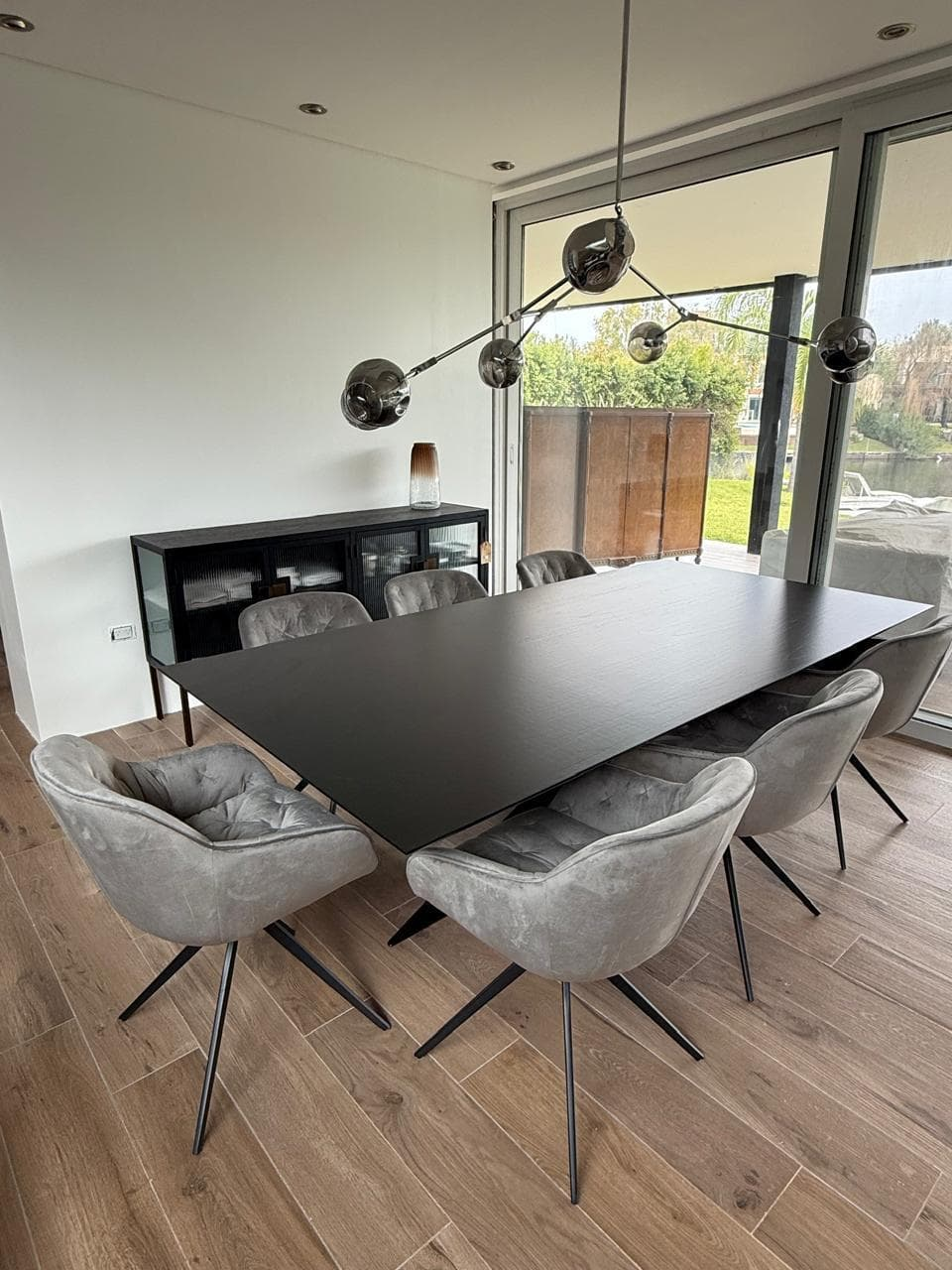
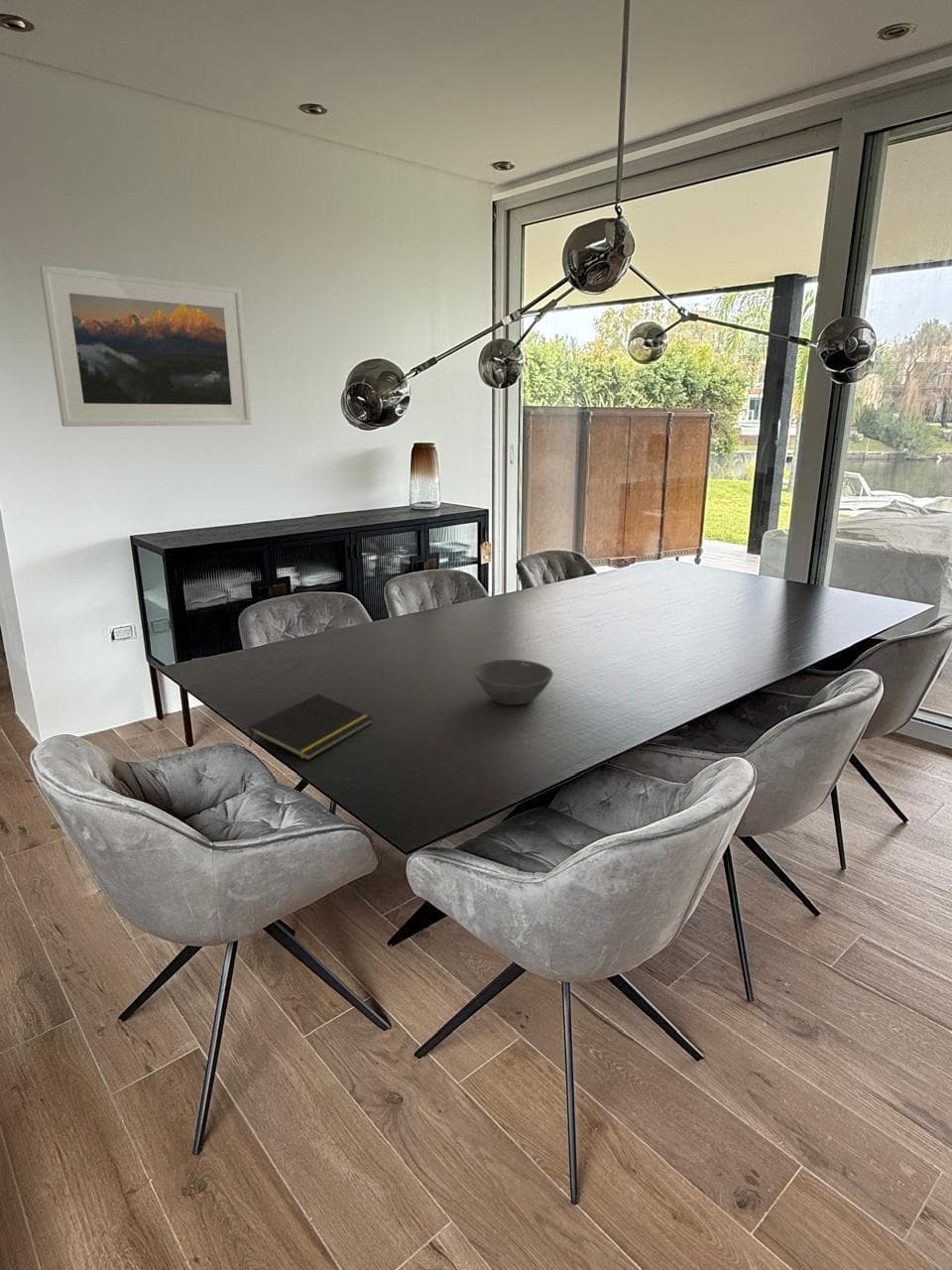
+ notepad [248,693,374,762]
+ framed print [39,264,253,428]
+ bowl [473,659,554,706]
